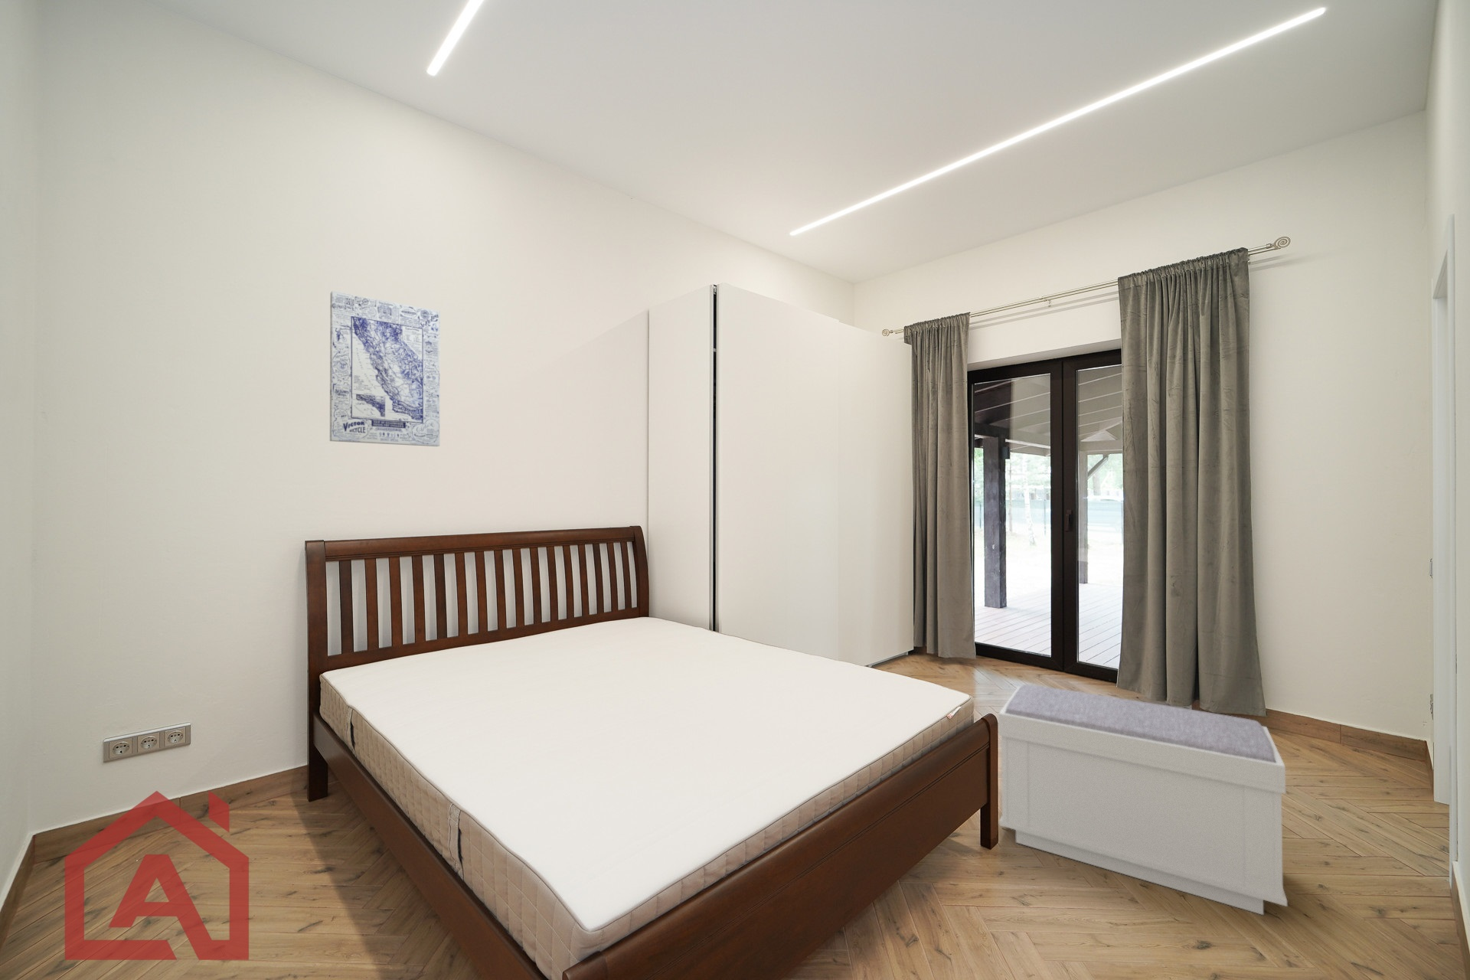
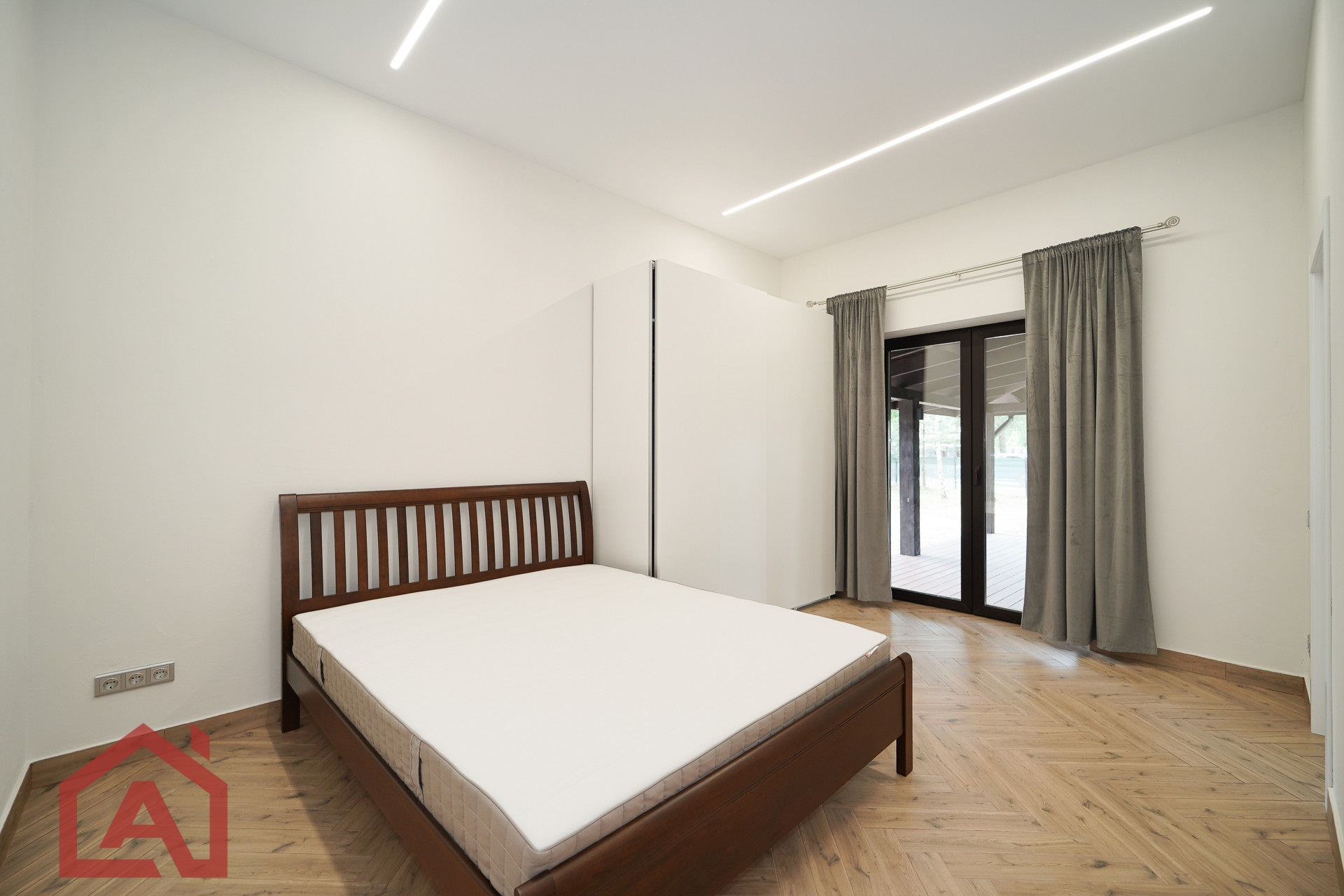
- wall art [329,290,441,447]
- bench [998,684,1287,915]
